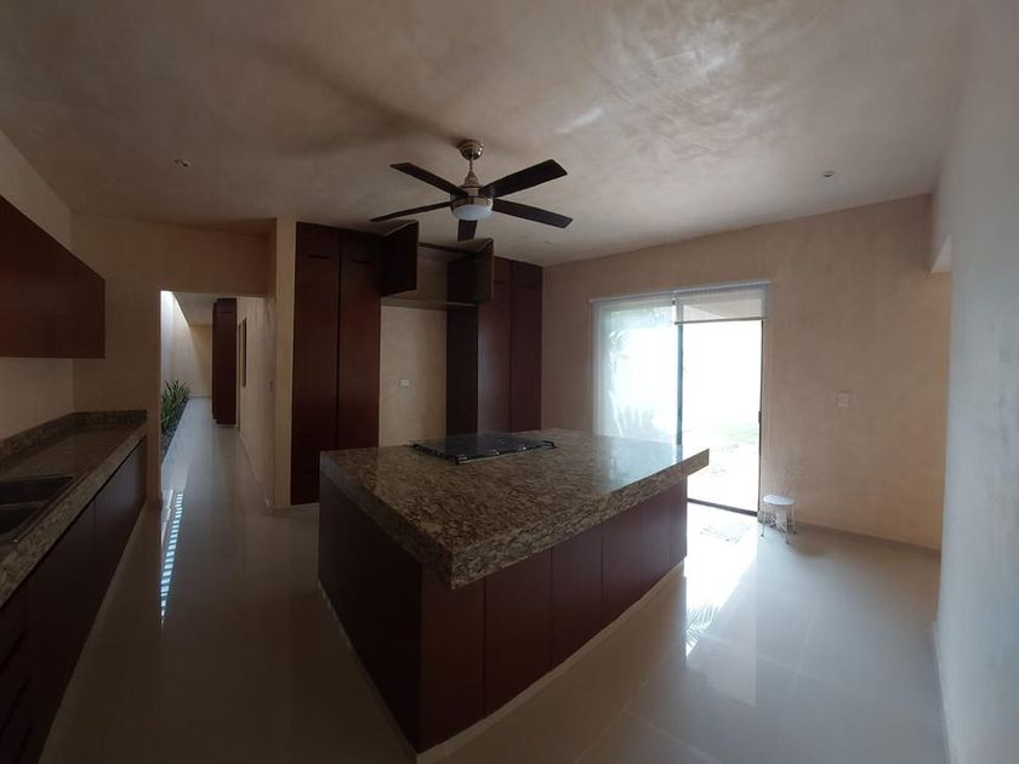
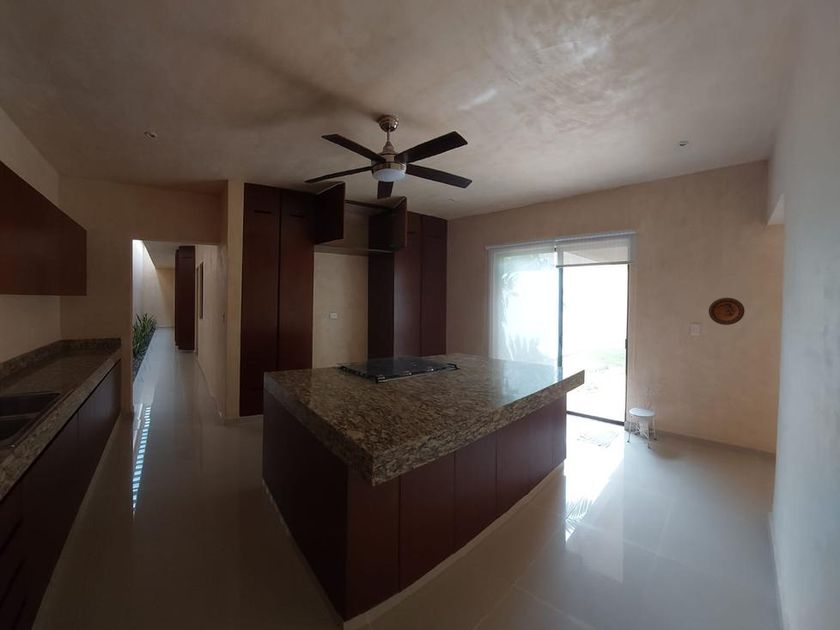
+ decorative plate [708,297,746,326]
